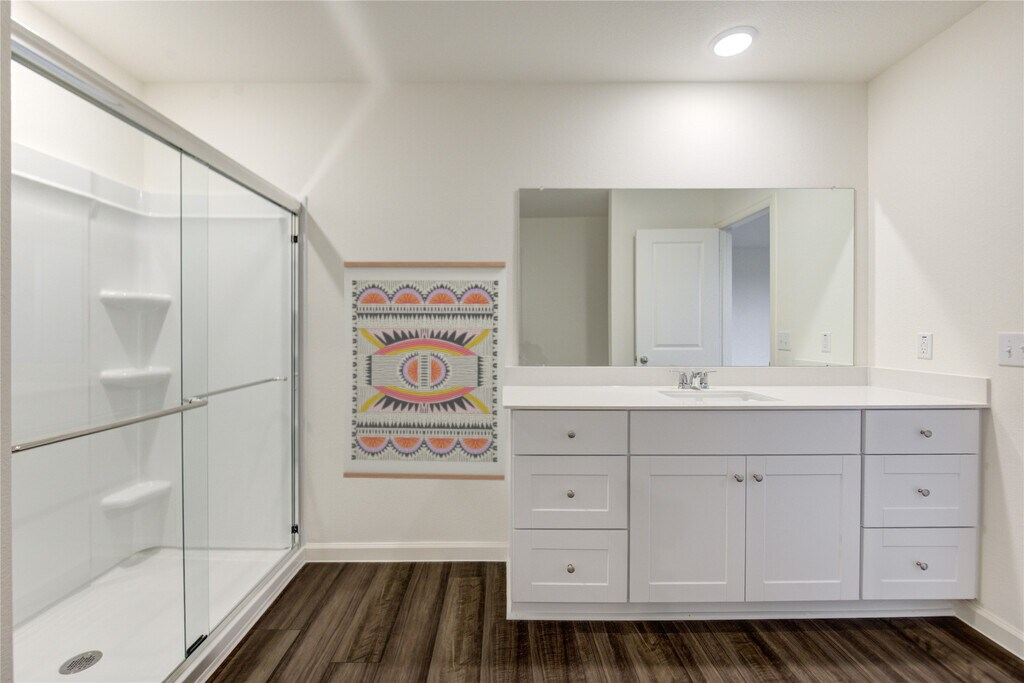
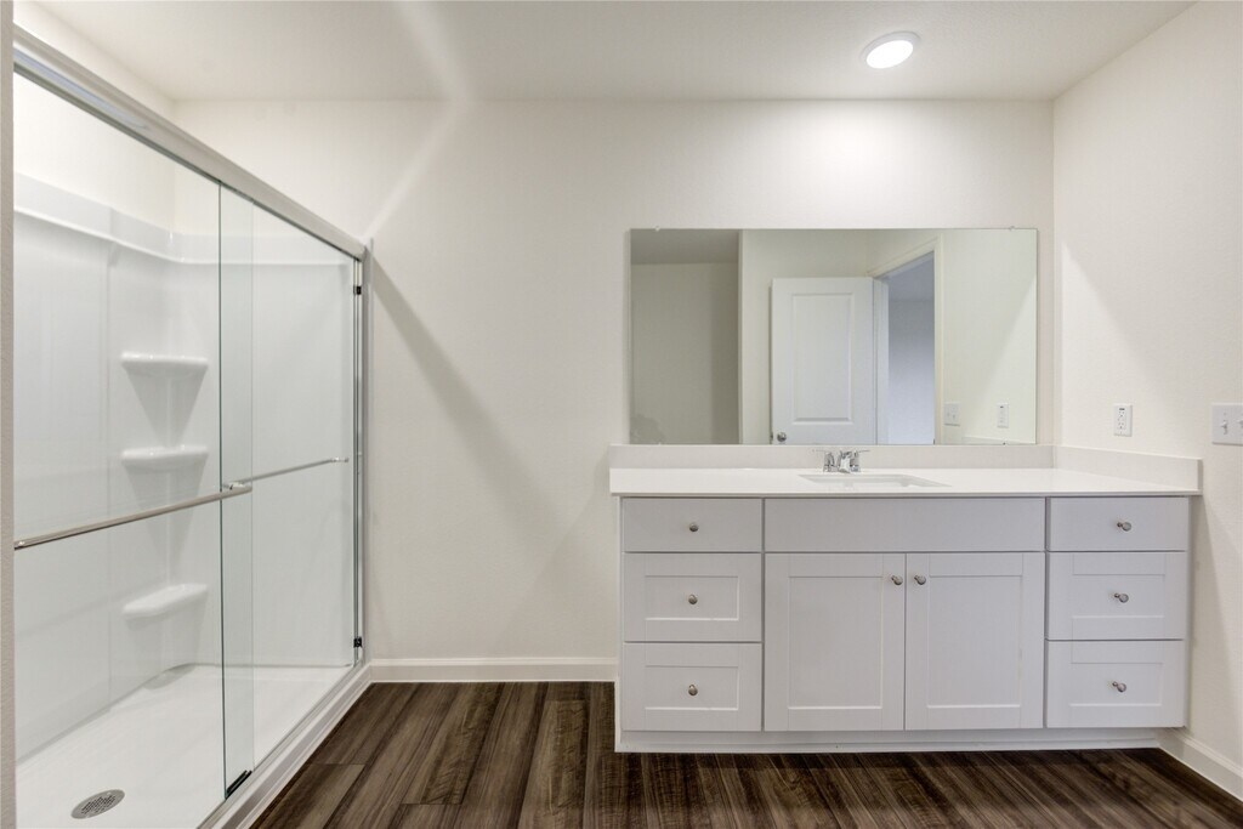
- wall art [342,261,507,481]
